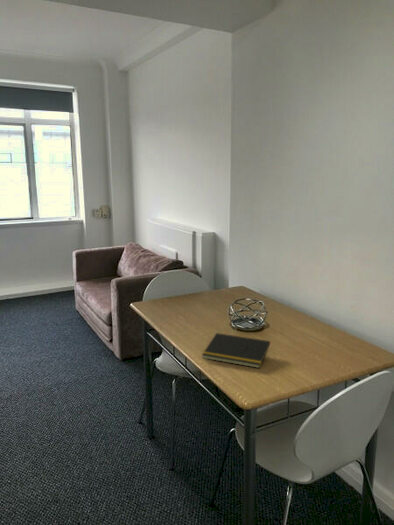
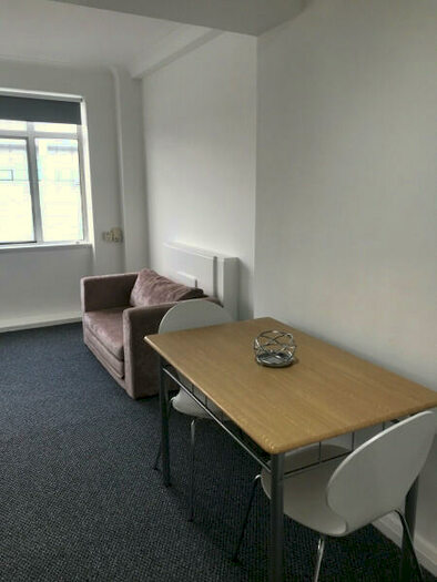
- notepad [201,332,271,369]
